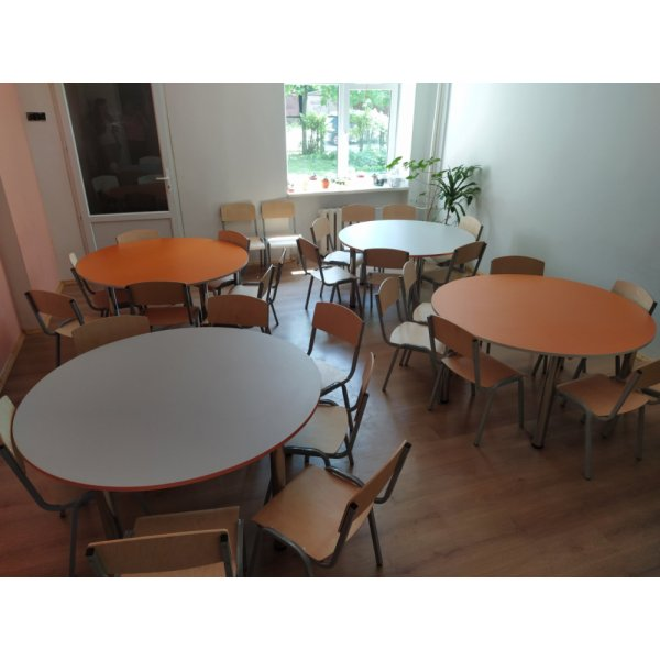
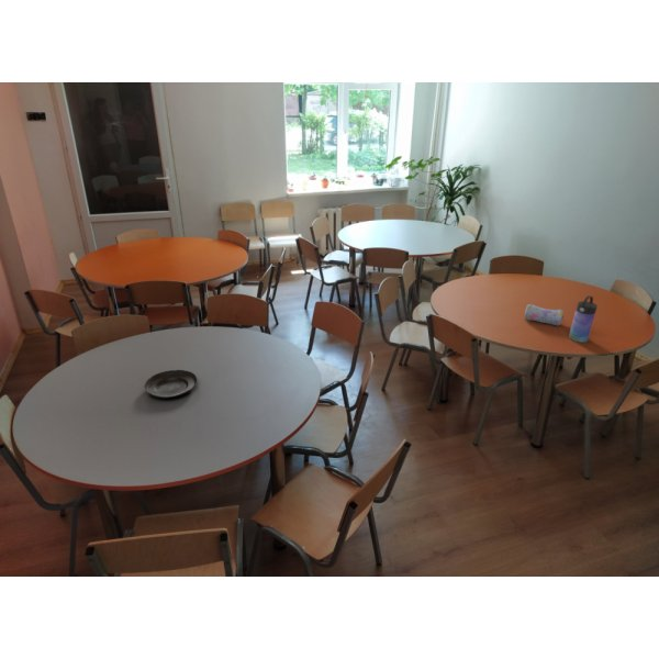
+ pencil case [524,303,565,327]
+ water bottle [568,294,599,344]
+ tart tin [143,369,198,399]
